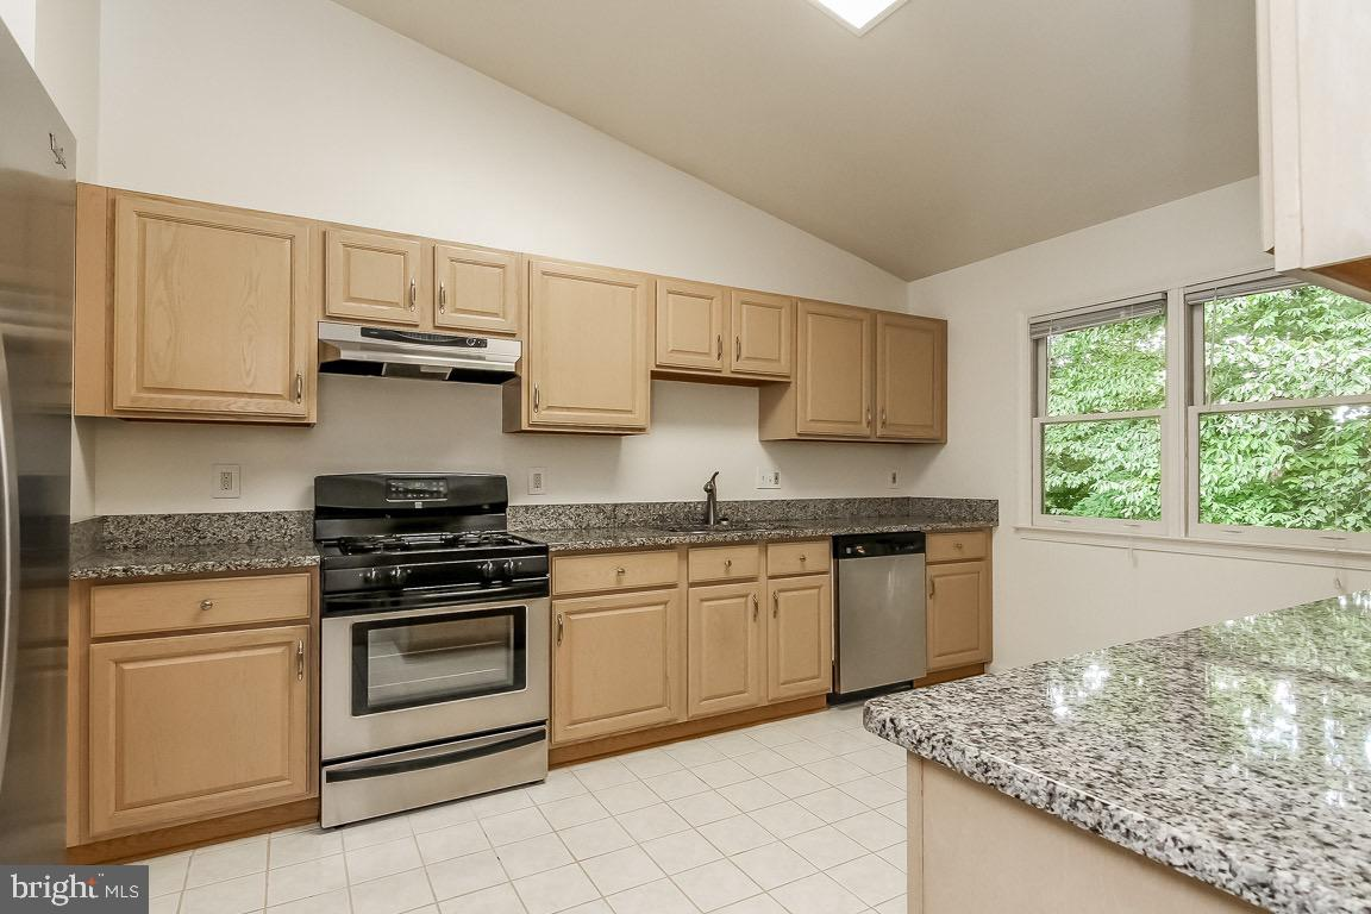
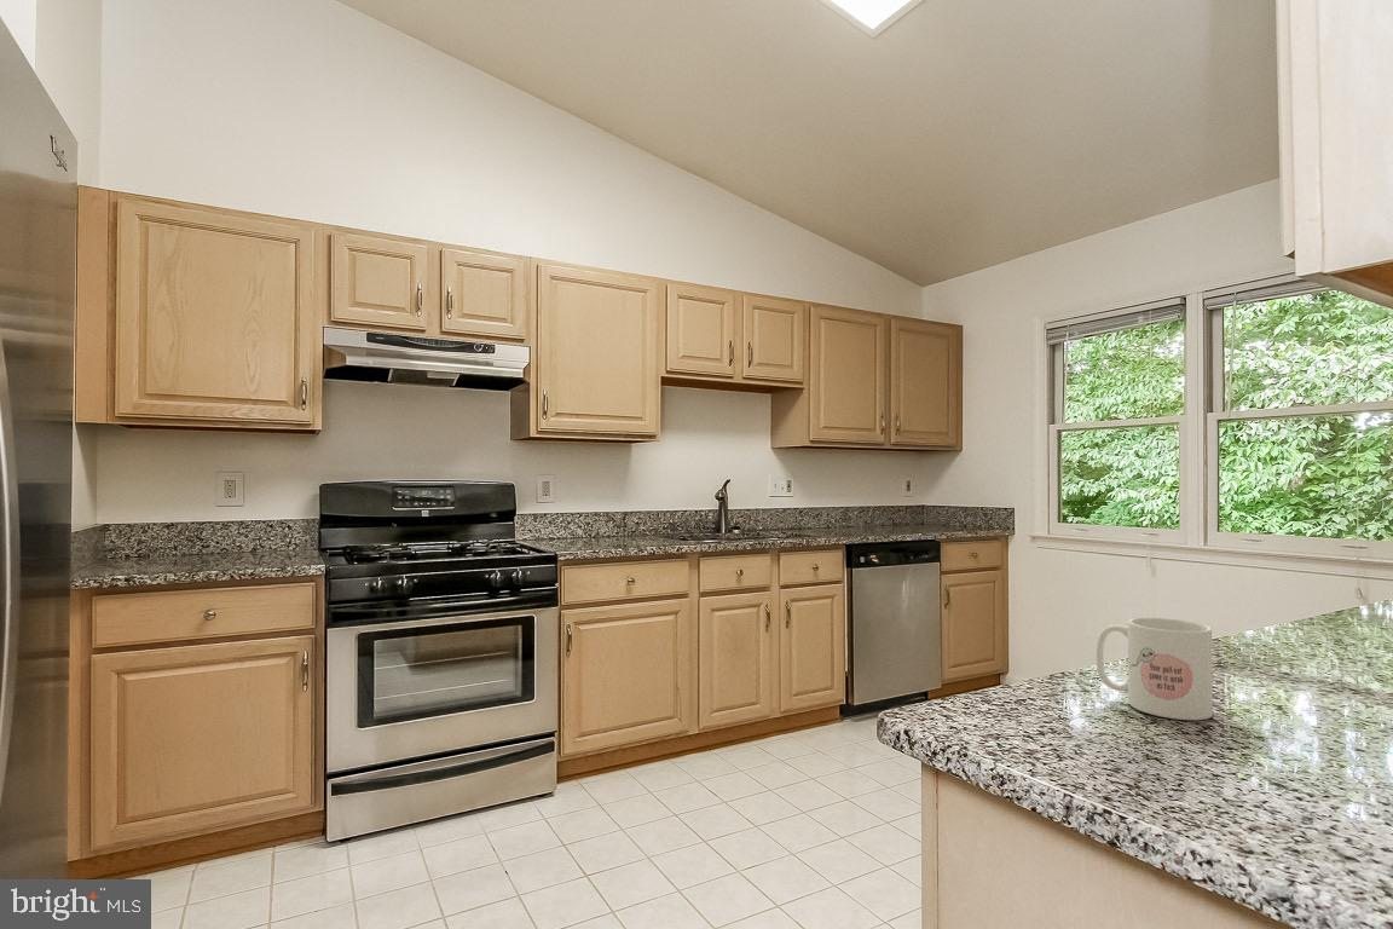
+ mug [1096,617,1214,721]
